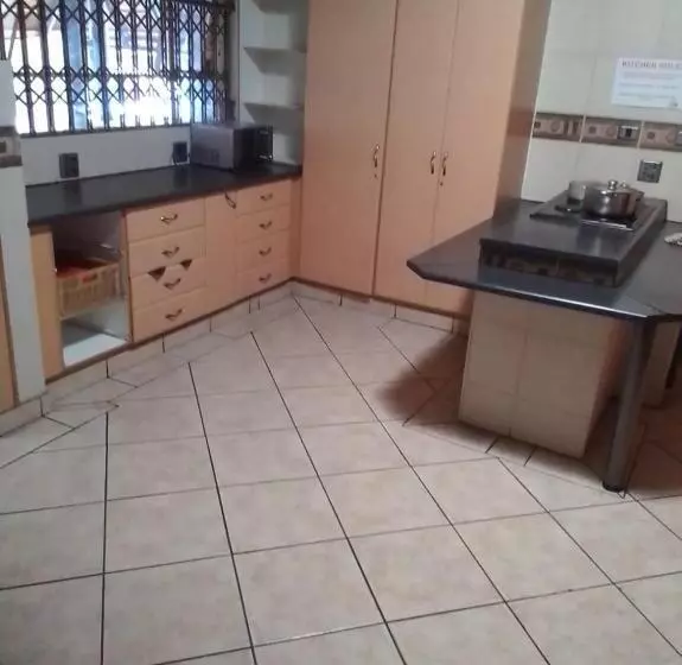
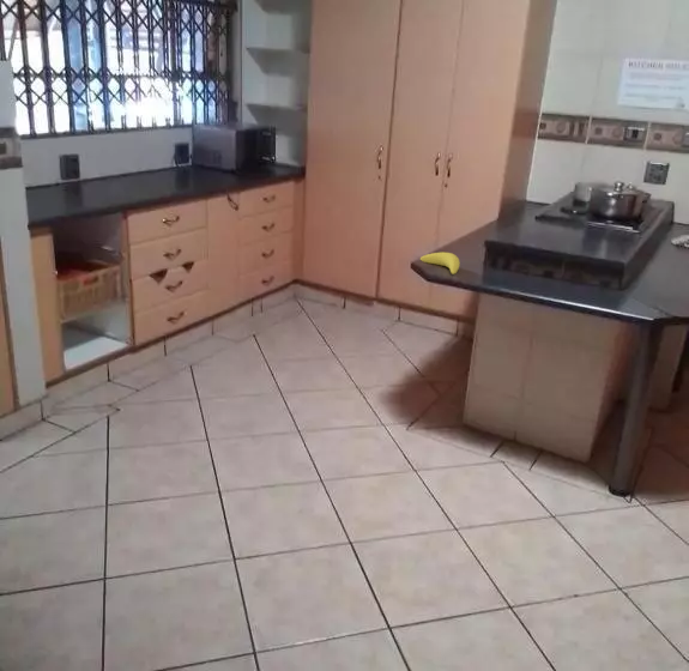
+ banana [419,252,460,276]
